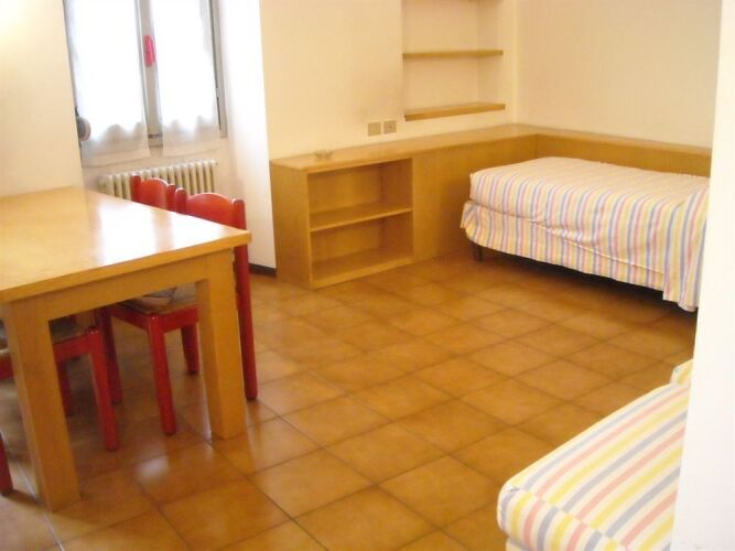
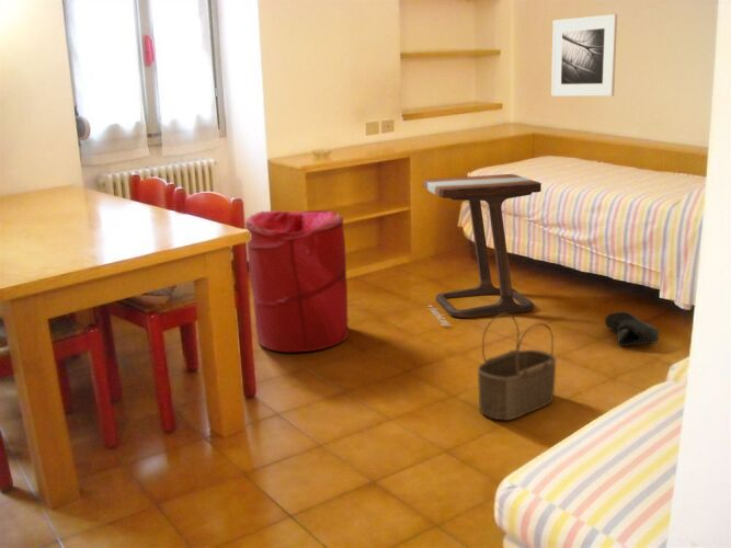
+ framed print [550,13,618,98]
+ wicker basket [477,312,558,421]
+ sneaker [604,310,660,347]
+ laundry hamper [244,209,350,353]
+ side table [422,173,542,327]
